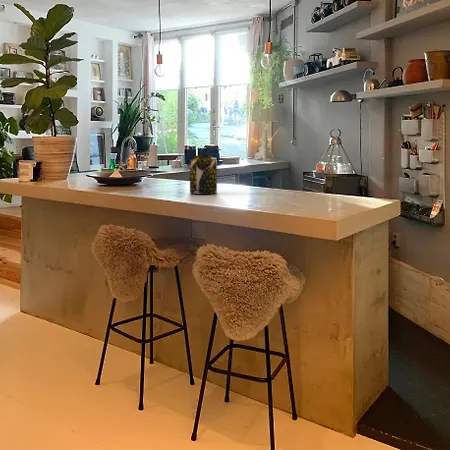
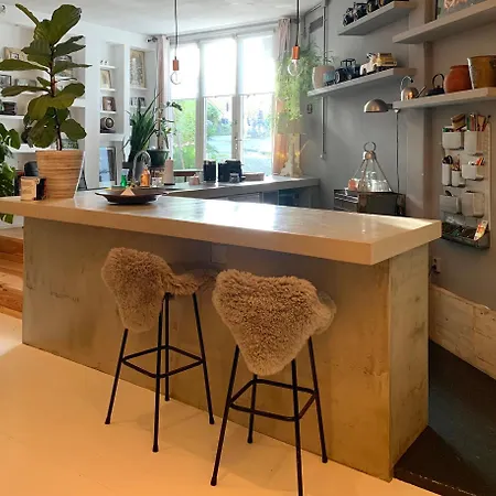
- jar [189,154,218,195]
